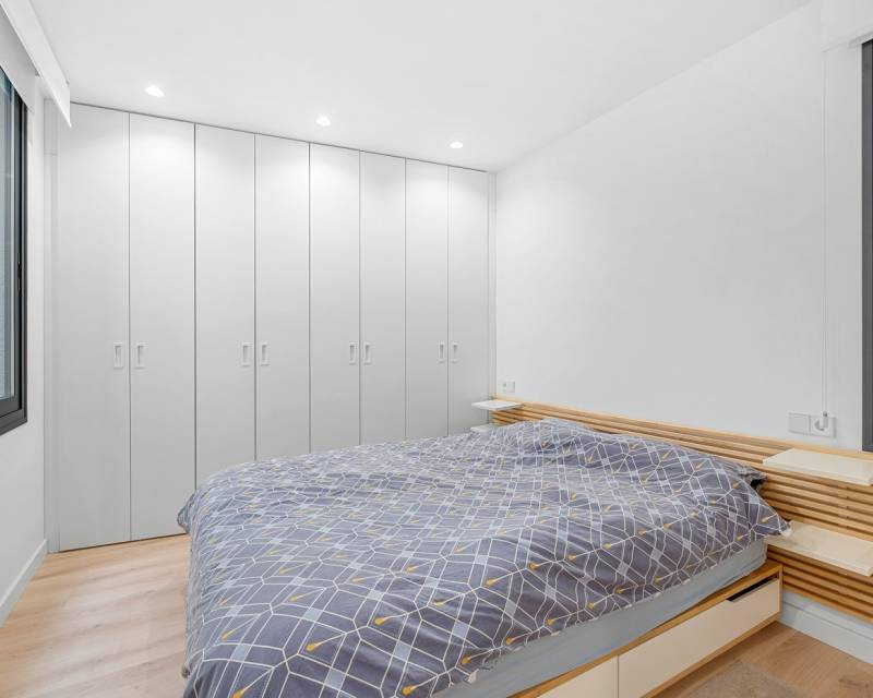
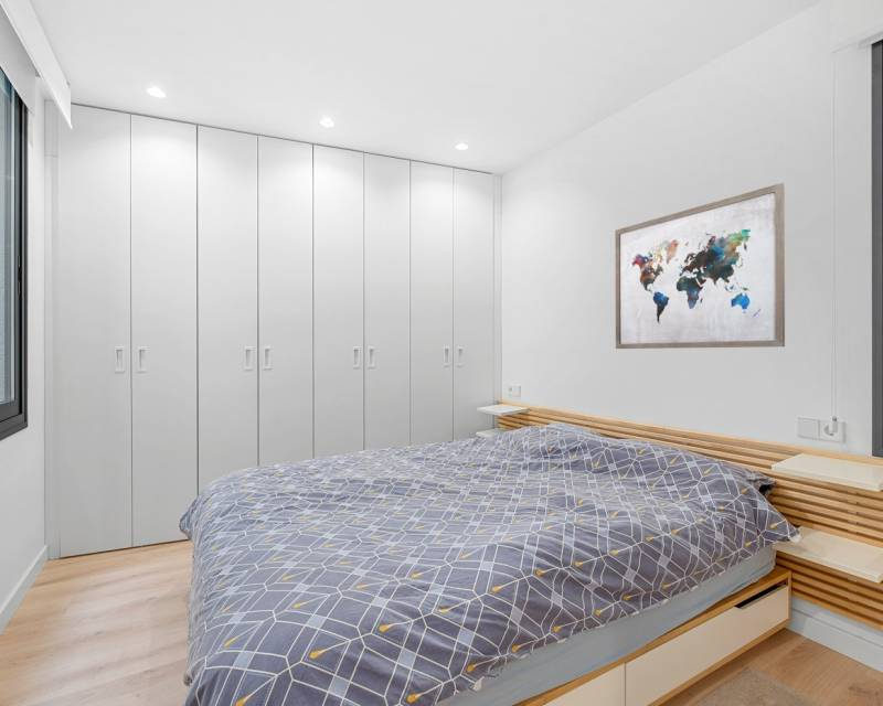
+ wall art [615,182,786,350]
